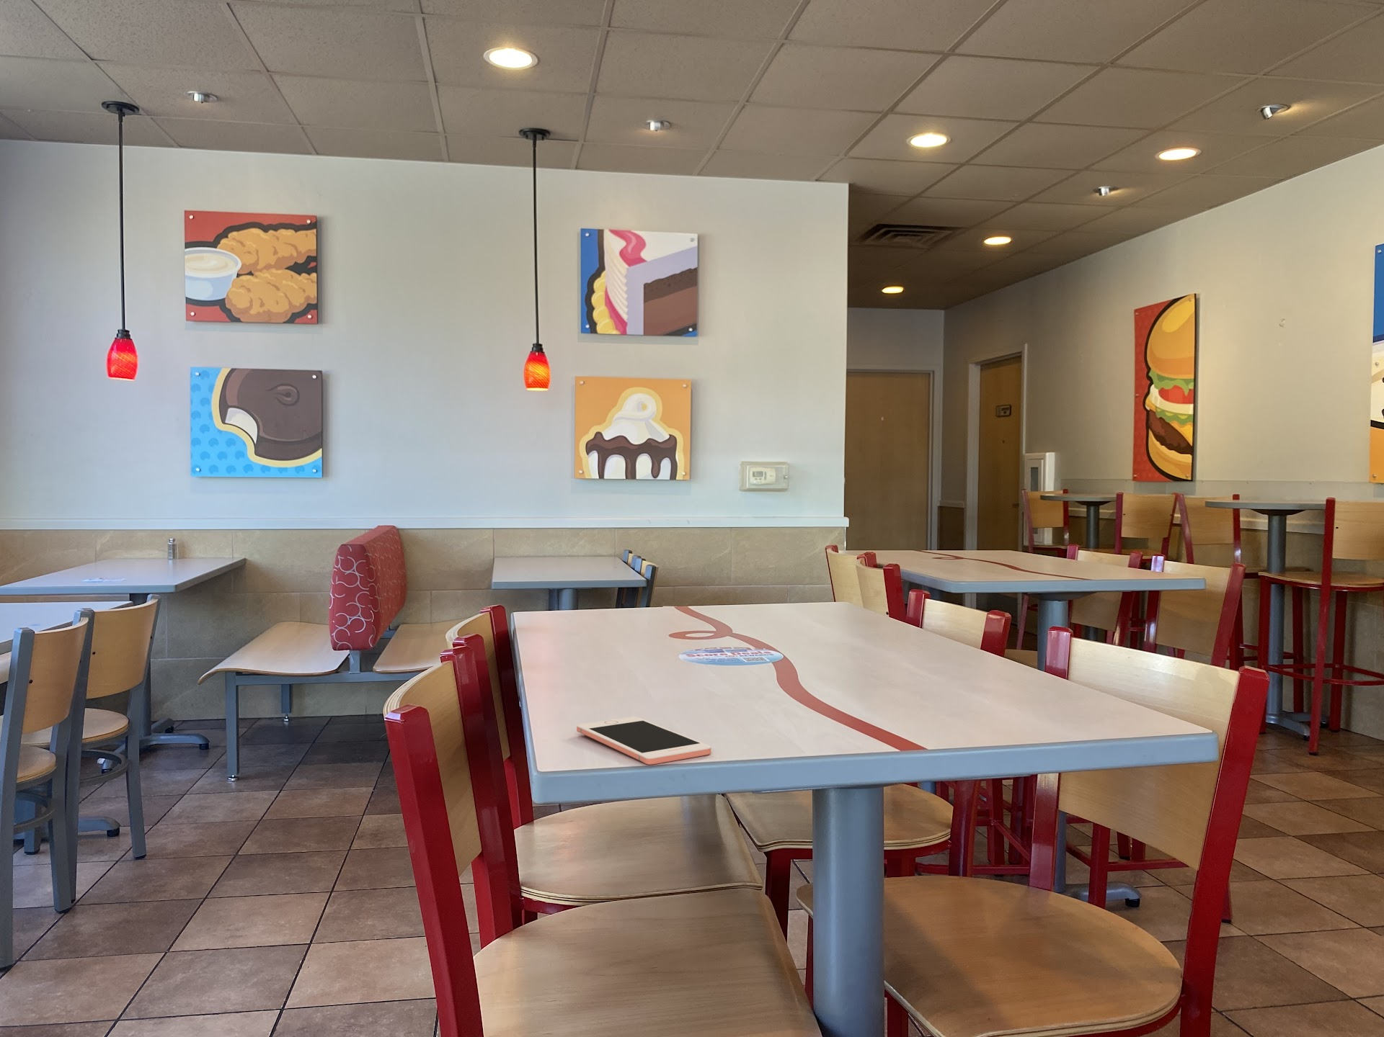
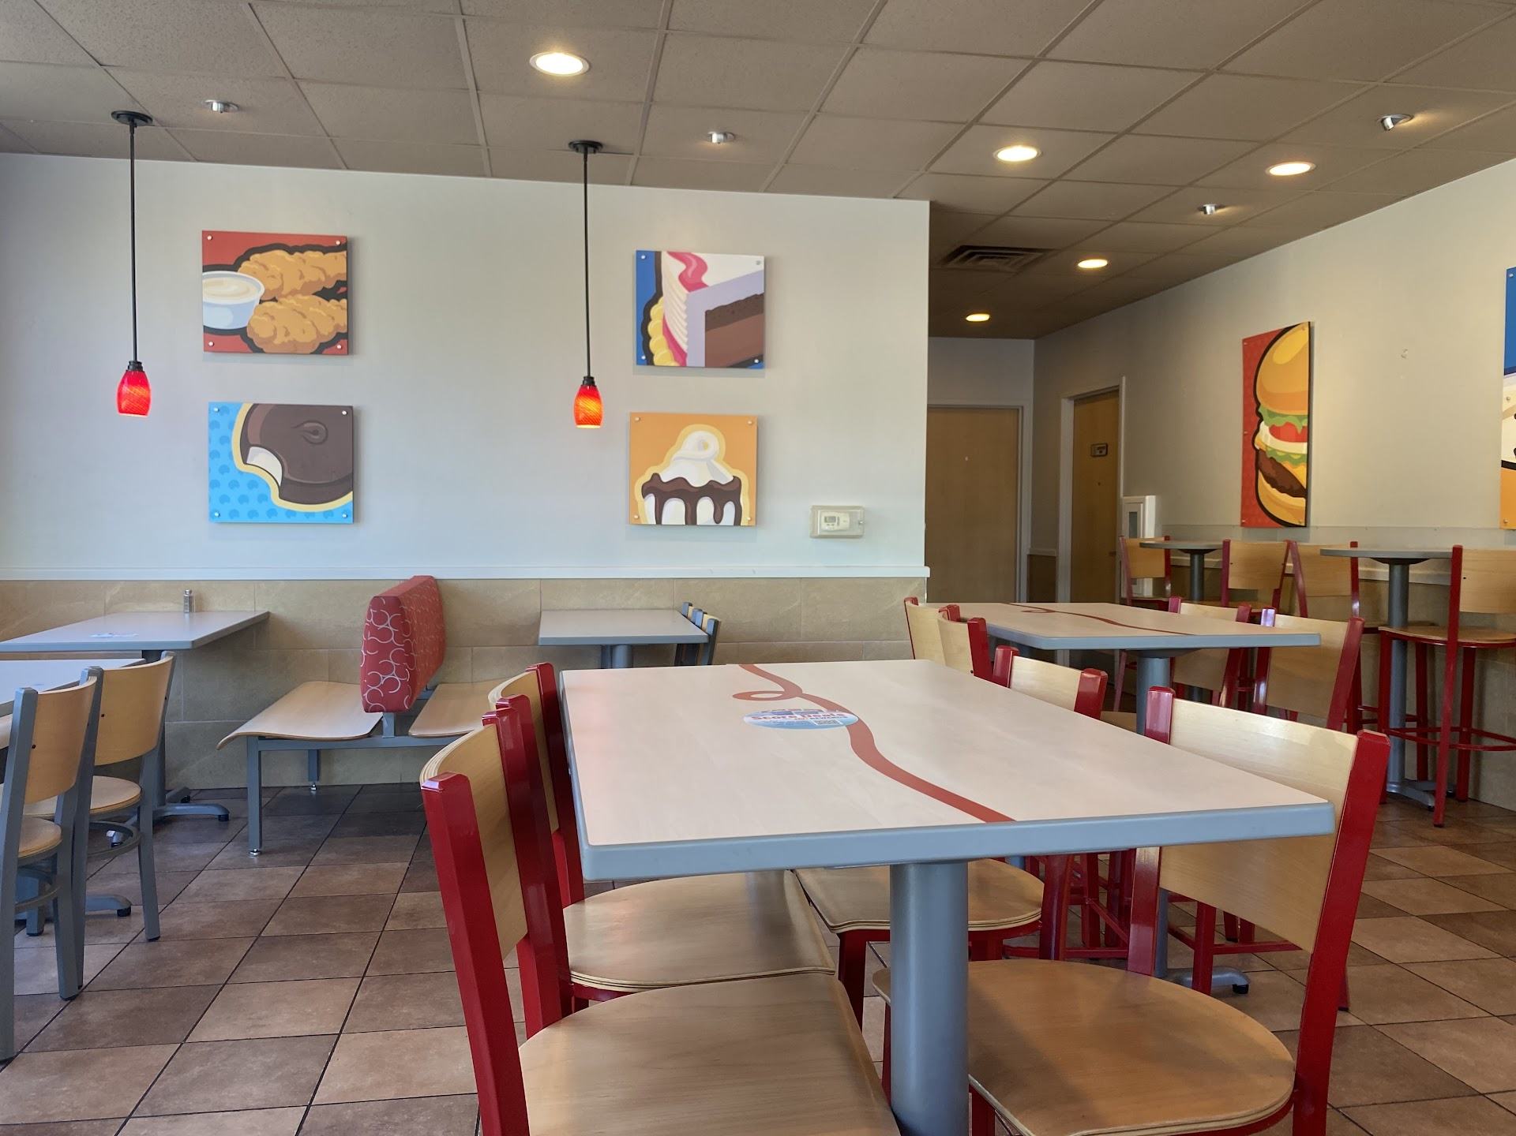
- cell phone [576,716,712,766]
